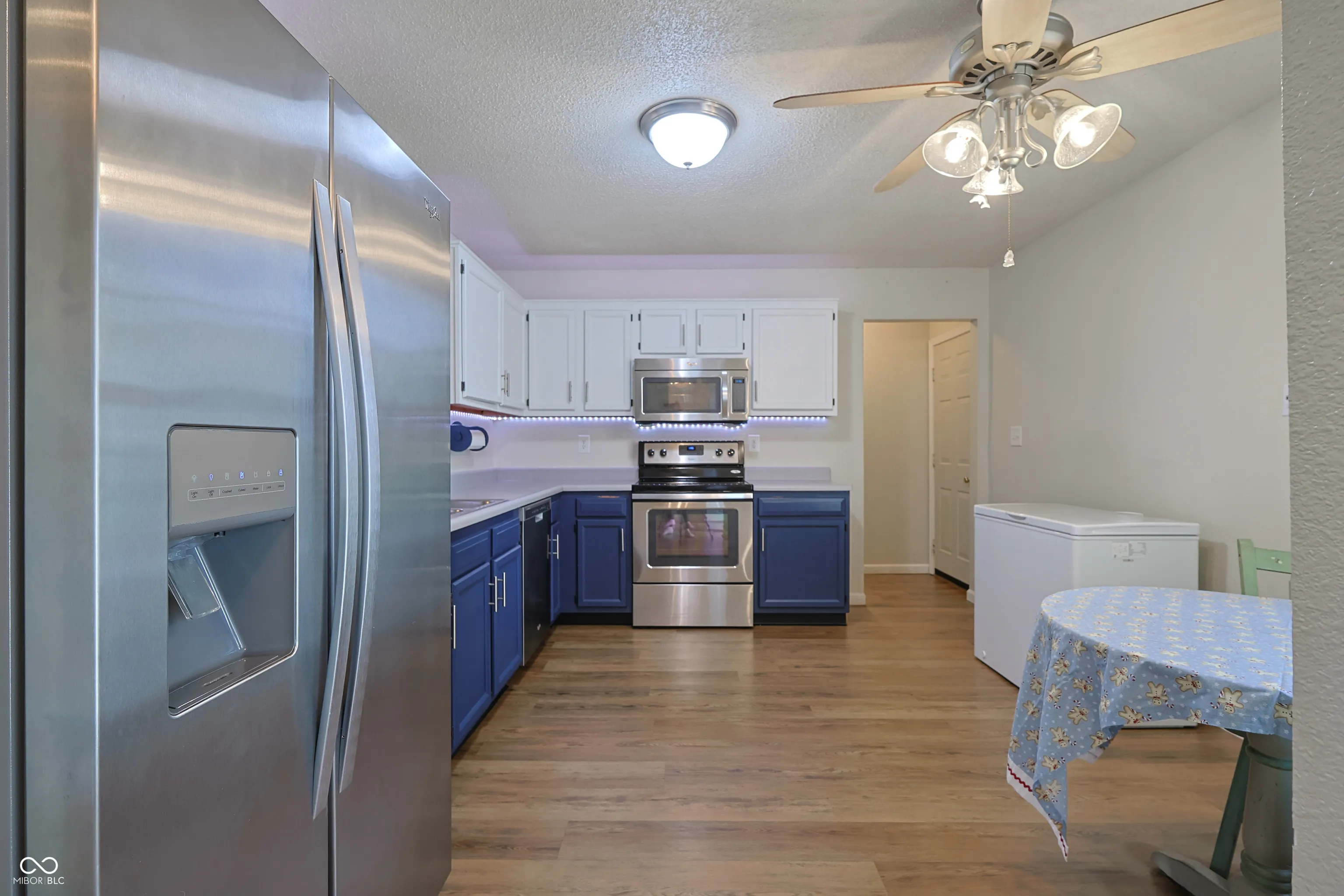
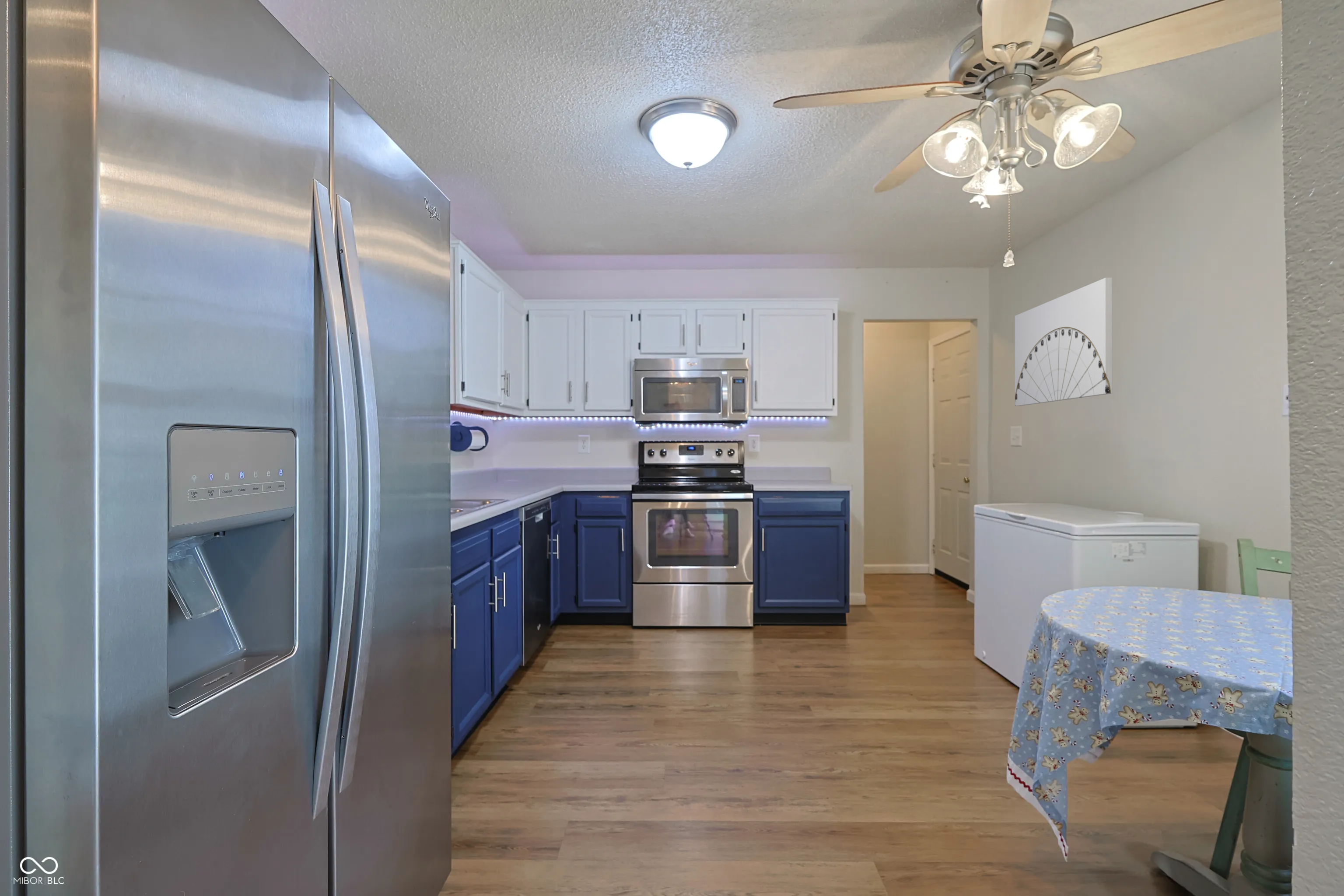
+ wall art [1015,277,1113,406]
